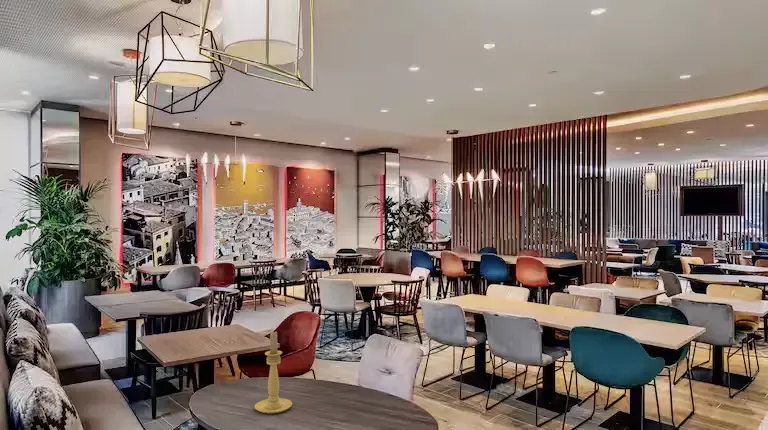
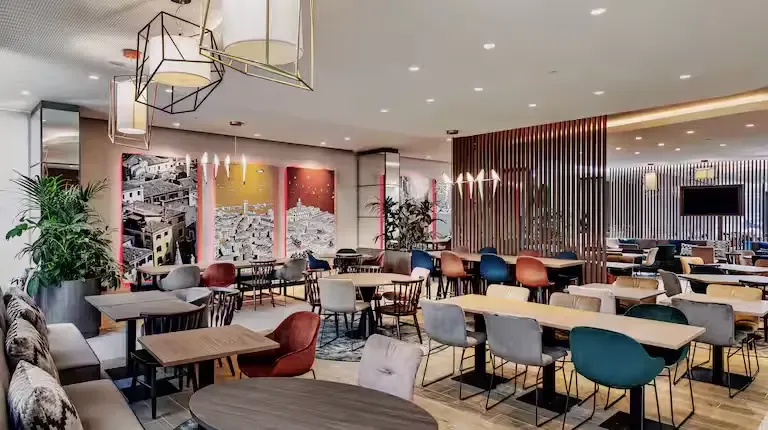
- candle holder [254,331,293,414]
